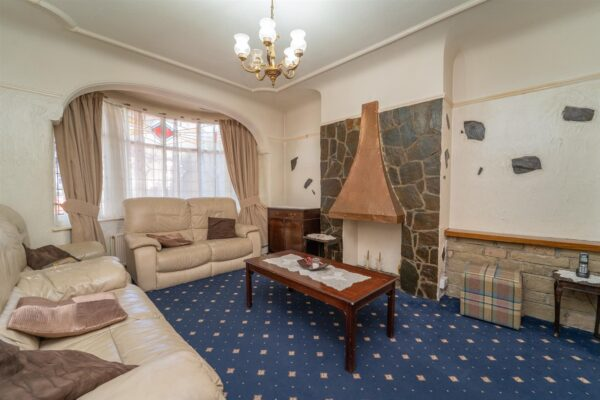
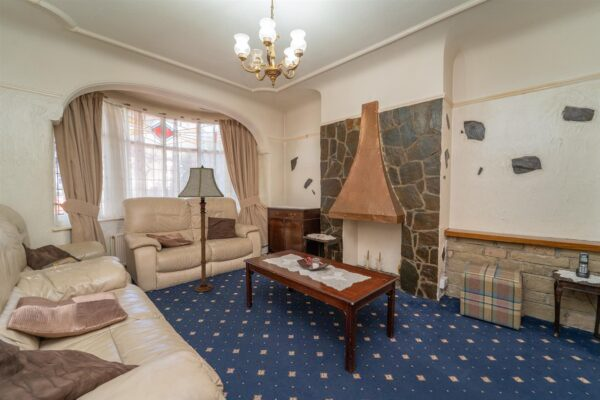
+ floor lamp [177,164,225,293]
